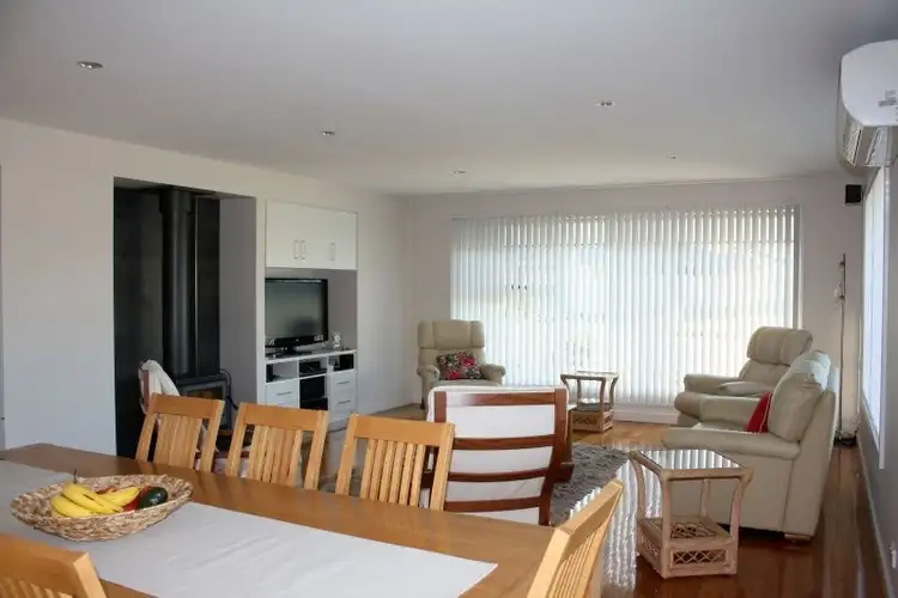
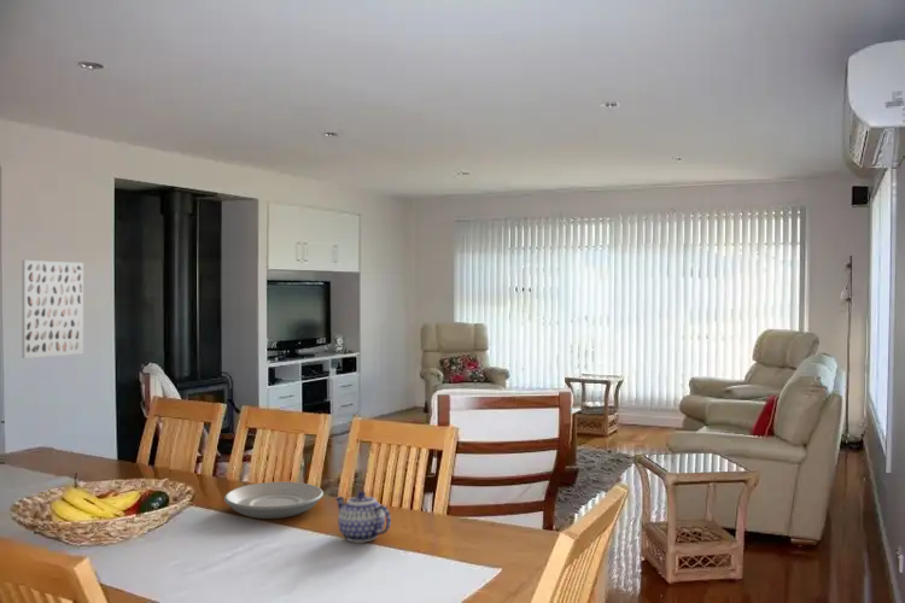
+ plate [223,481,325,520]
+ teapot [333,490,392,544]
+ wall art [21,259,84,359]
